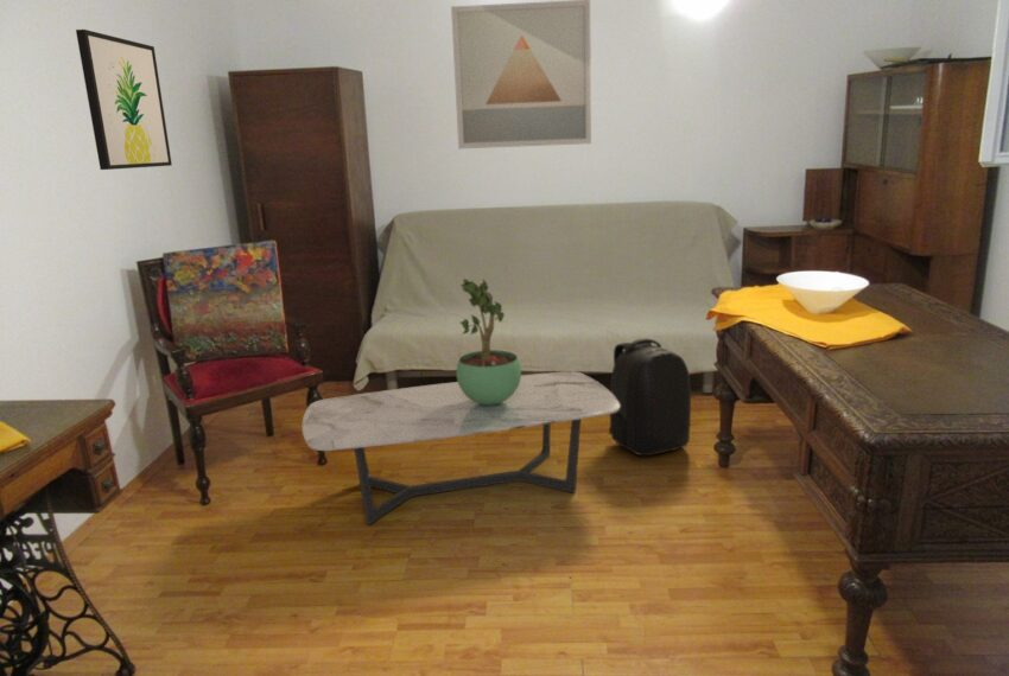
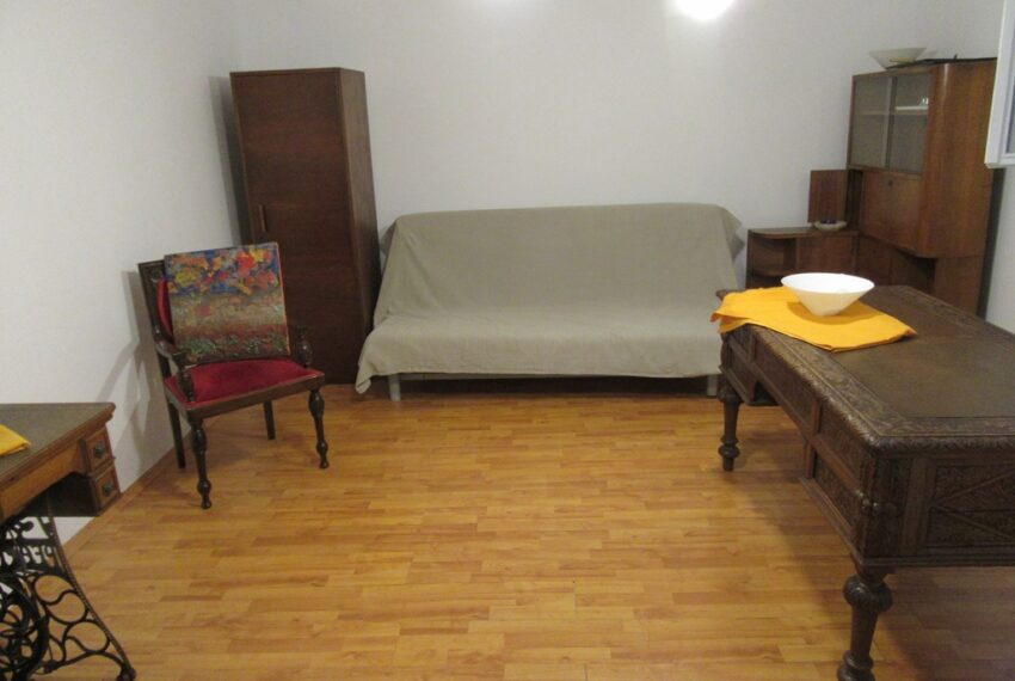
- backpack [608,337,692,457]
- potted plant [455,278,522,404]
- coffee table [302,370,620,525]
- wall art [450,0,592,149]
- wall art [75,28,173,171]
